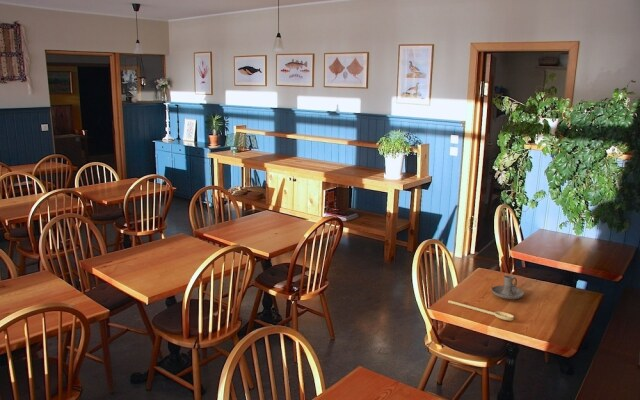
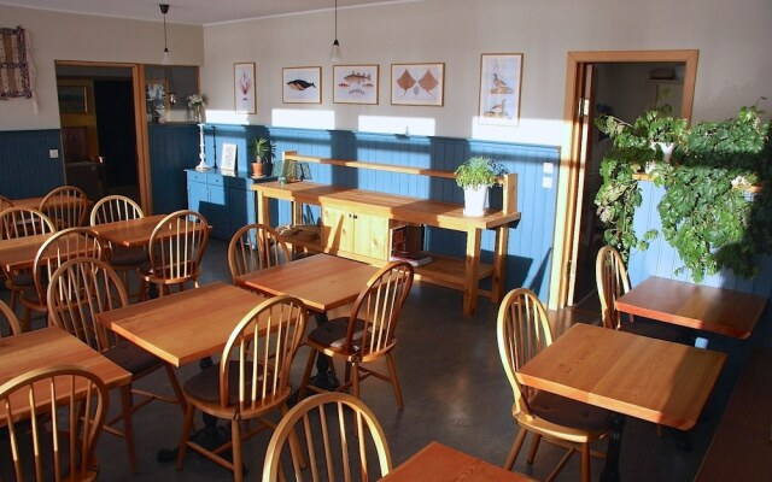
- candle holder [490,274,525,300]
- spoon [447,299,515,322]
